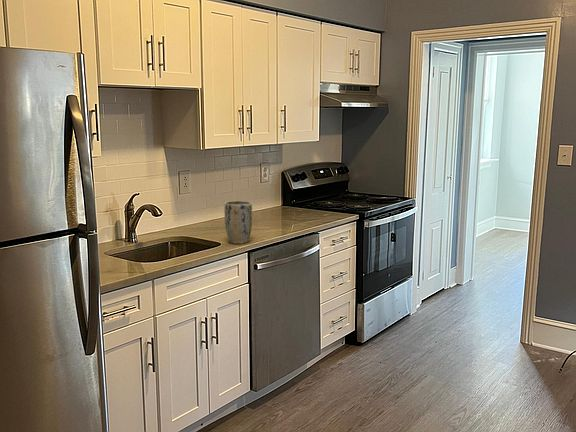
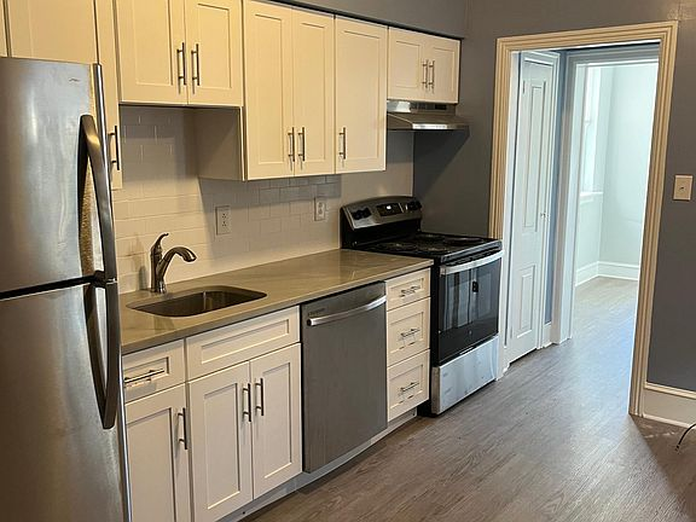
- plant pot [223,200,253,245]
